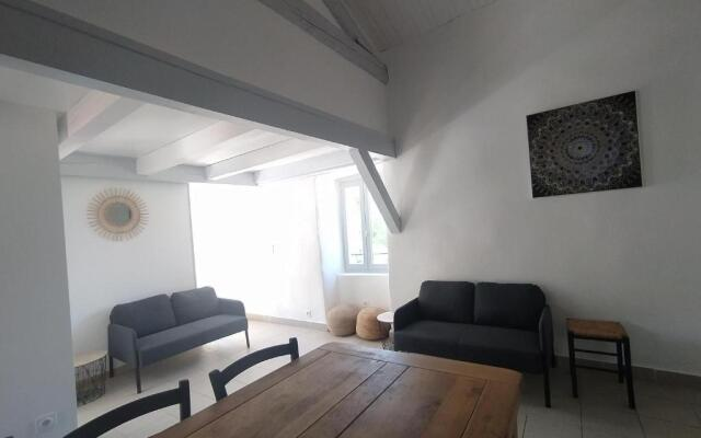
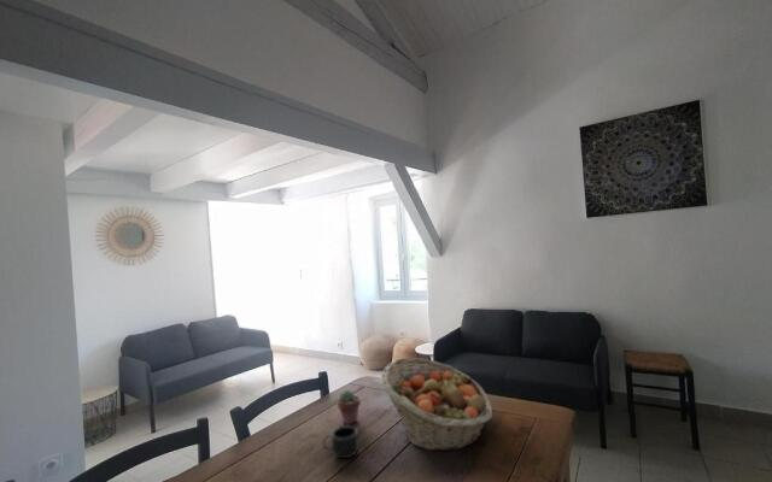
+ potted succulent [337,389,362,425]
+ fruit basket [380,357,493,452]
+ mug [322,424,361,459]
